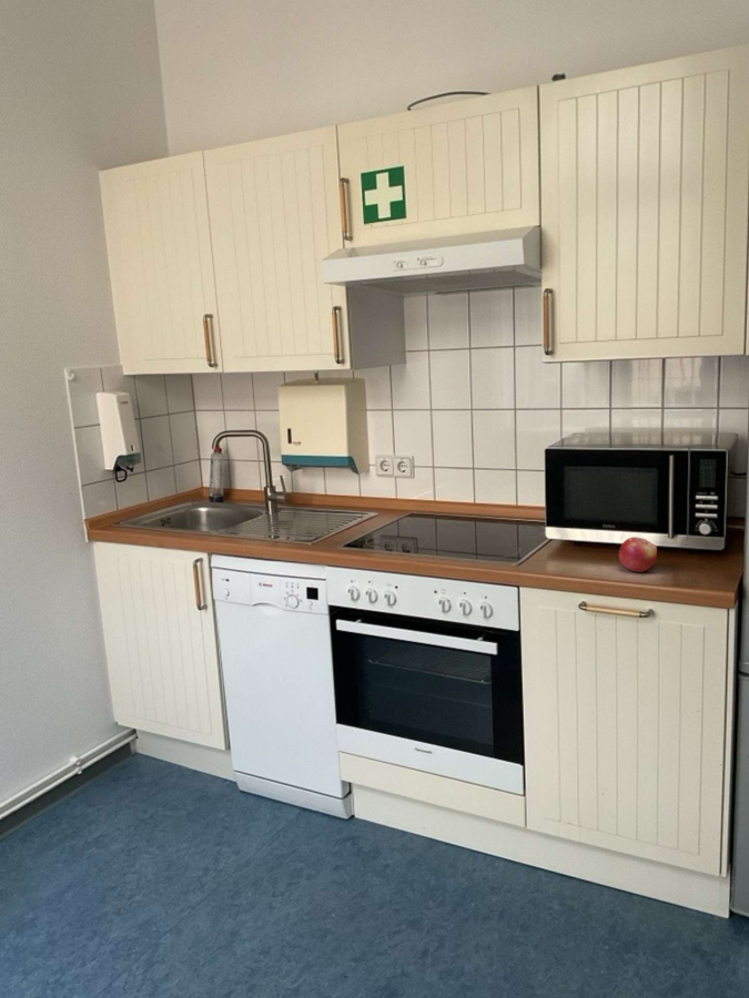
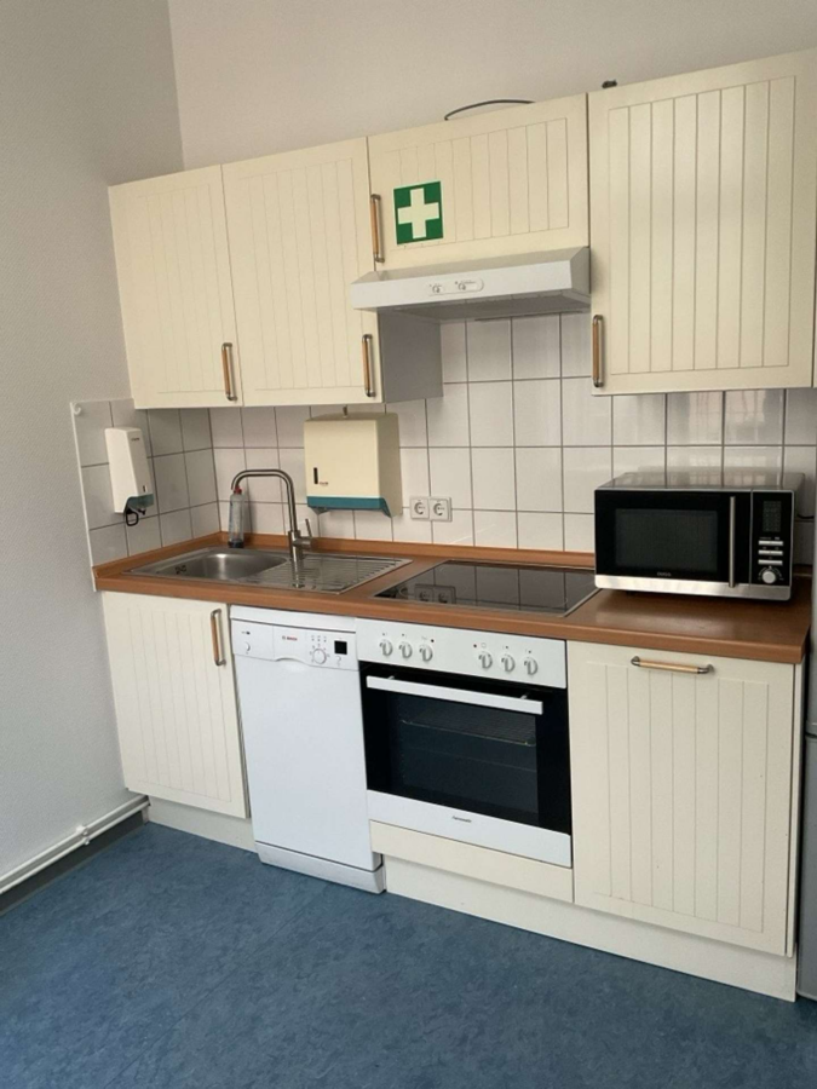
- fruit [618,536,658,573]
